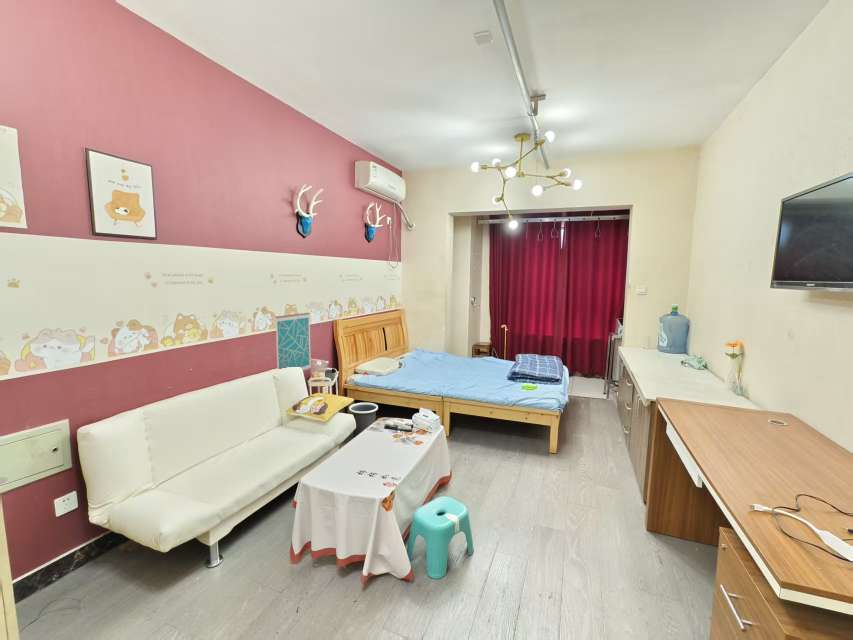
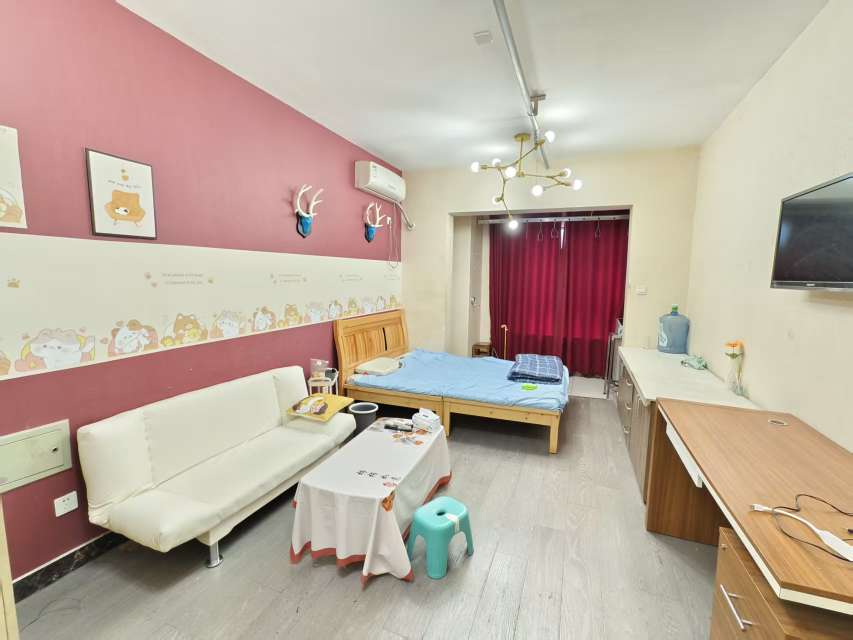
- wall art [274,312,312,372]
